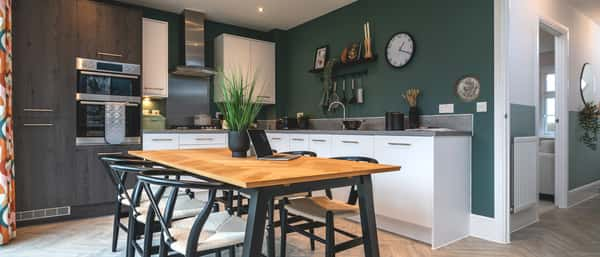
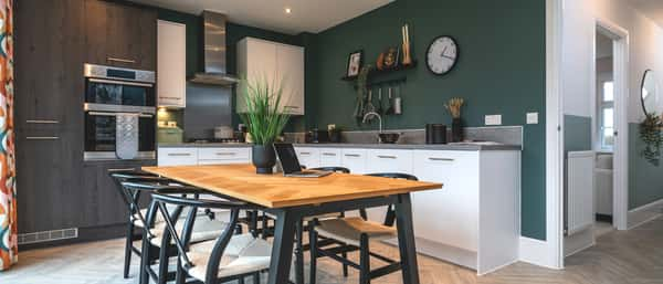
- decorative plate [453,73,482,103]
